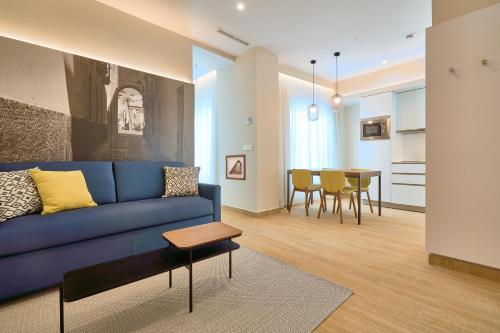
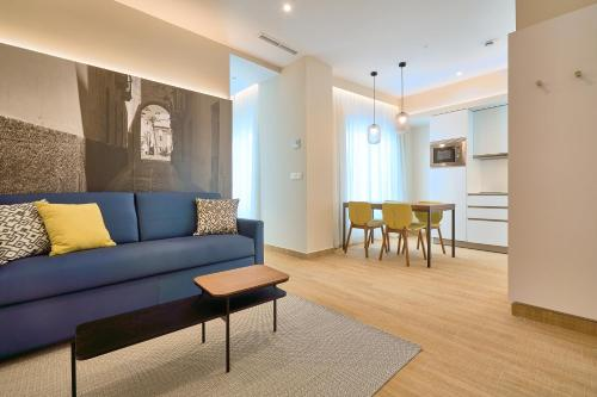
- picture frame [225,153,247,181]
